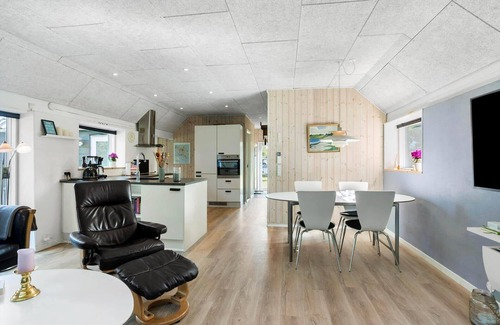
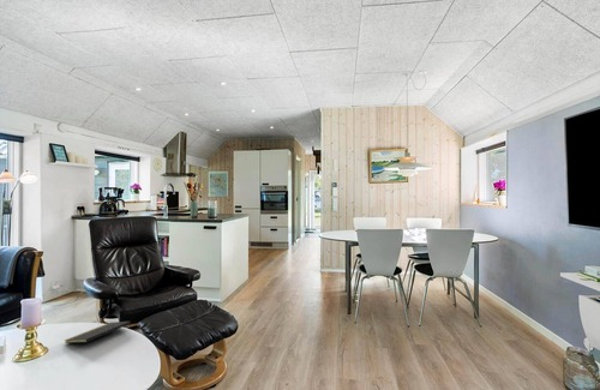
+ notepad [64,320,132,344]
